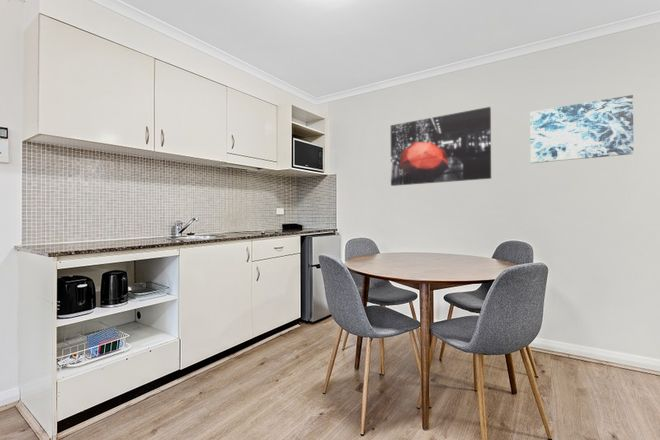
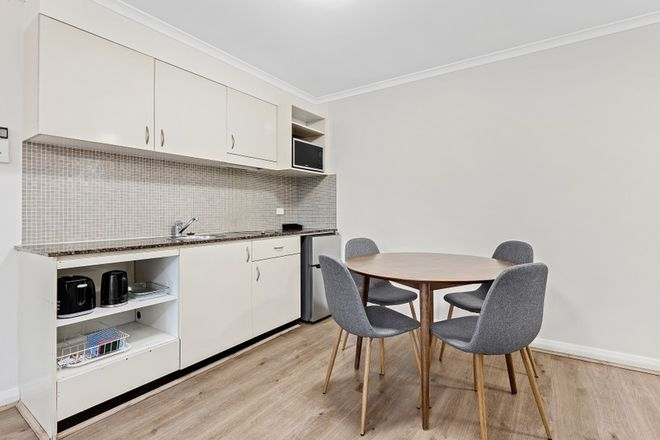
- wall art [529,94,634,164]
- wall art [390,106,492,187]
